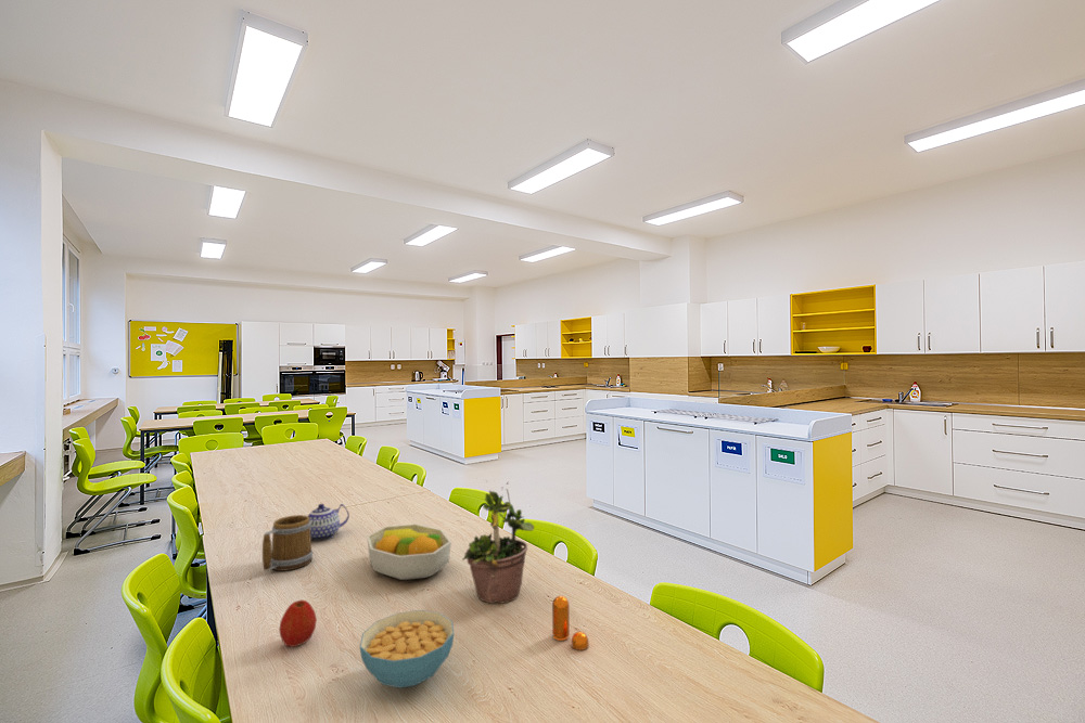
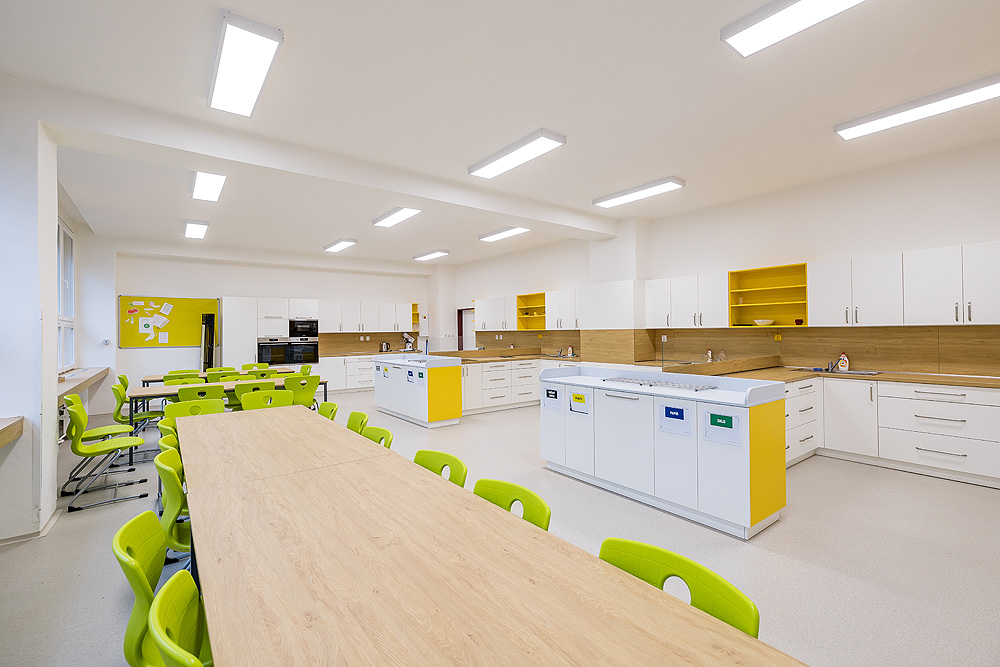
- cereal bowl [359,609,455,689]
- fruit bowl [366,524,452,581]
- teapot [307,503,350,542]
- apple [278,599,318,648]
- pepper shaker [551,595,590,651]
- potted plant [461,479,535,605]
- mug [261,514,314,572]
